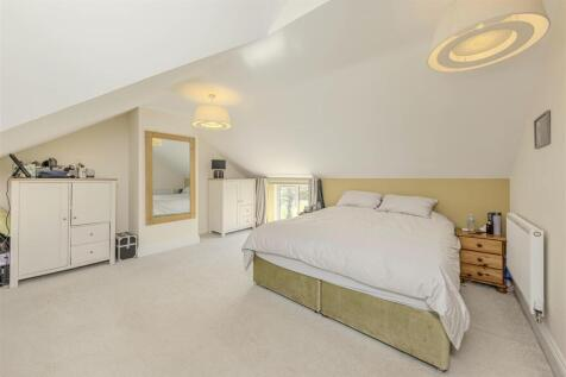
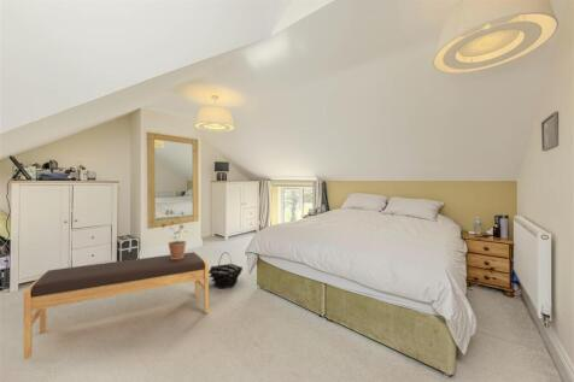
+ bench [23,251,210,360]
+ potted plant [160,208,188,259]
+ basket [209,251,244,290]
